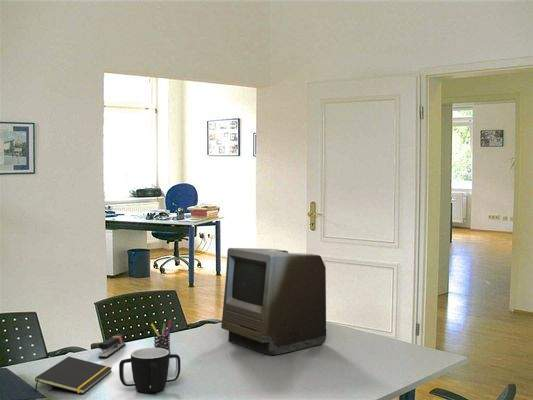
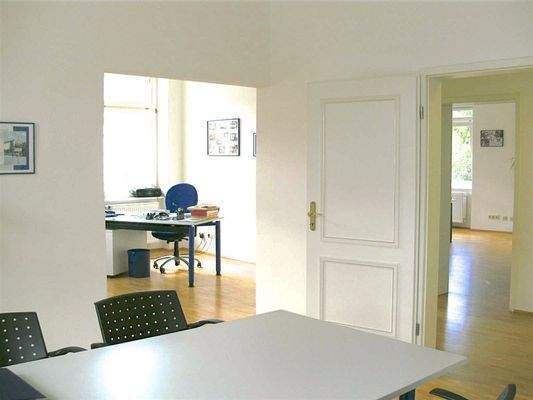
- monitor [220,247,327,356]
- pen holder [150,320,173,354]
- stapler [97,333,127,359]
- mug [118,347,182,394]
- notepad [34,356,113,395]
